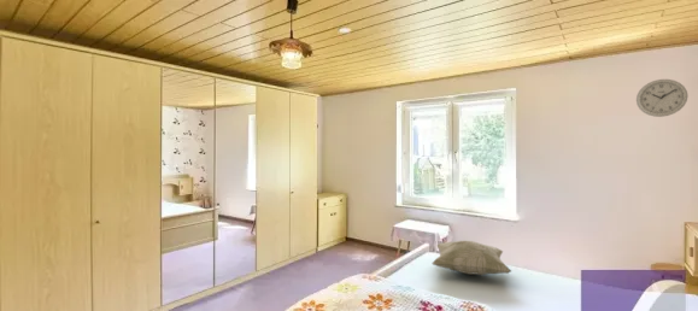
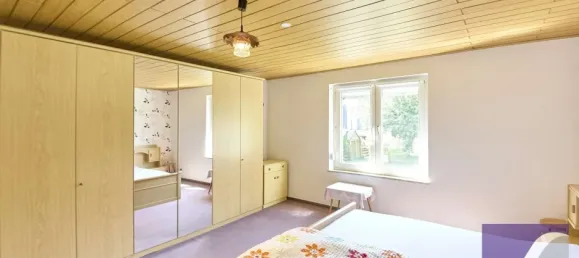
- decorative pillow [432,240,512,276]
- wall clock [635,78,690,118]
